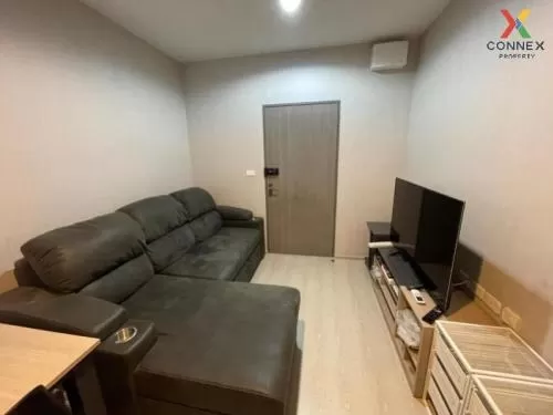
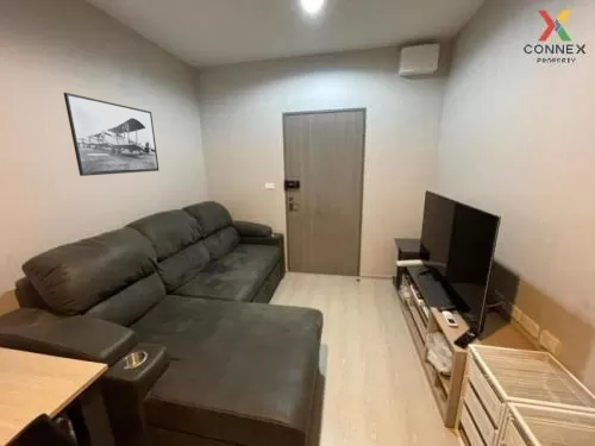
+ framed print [62,92,159,177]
